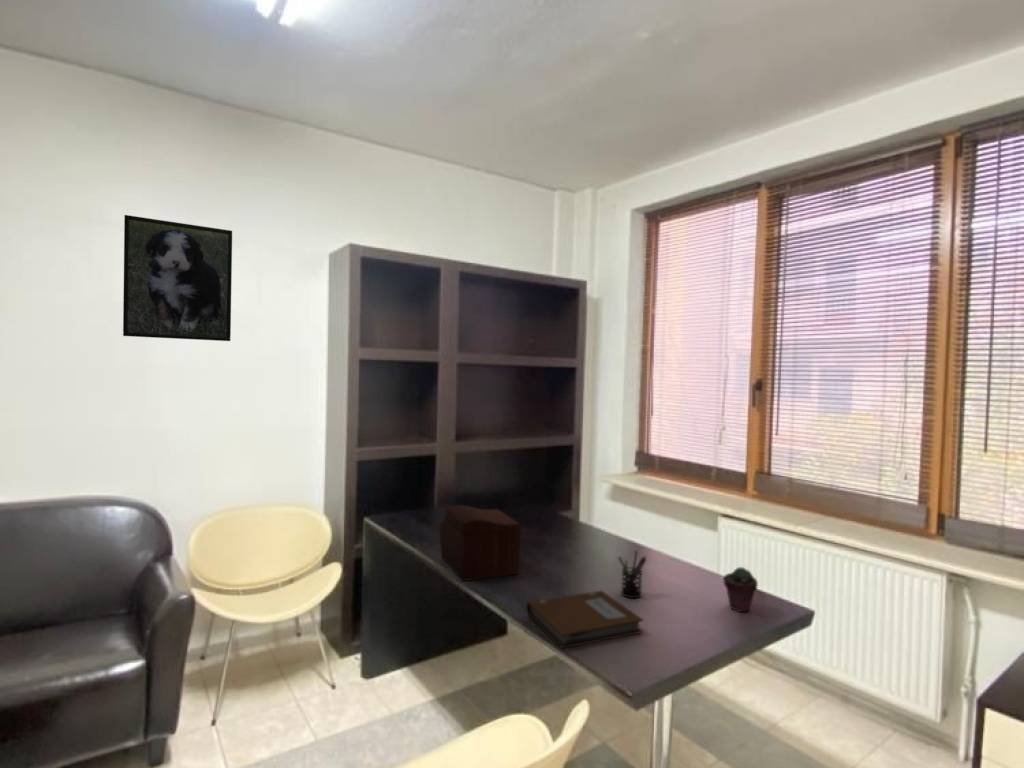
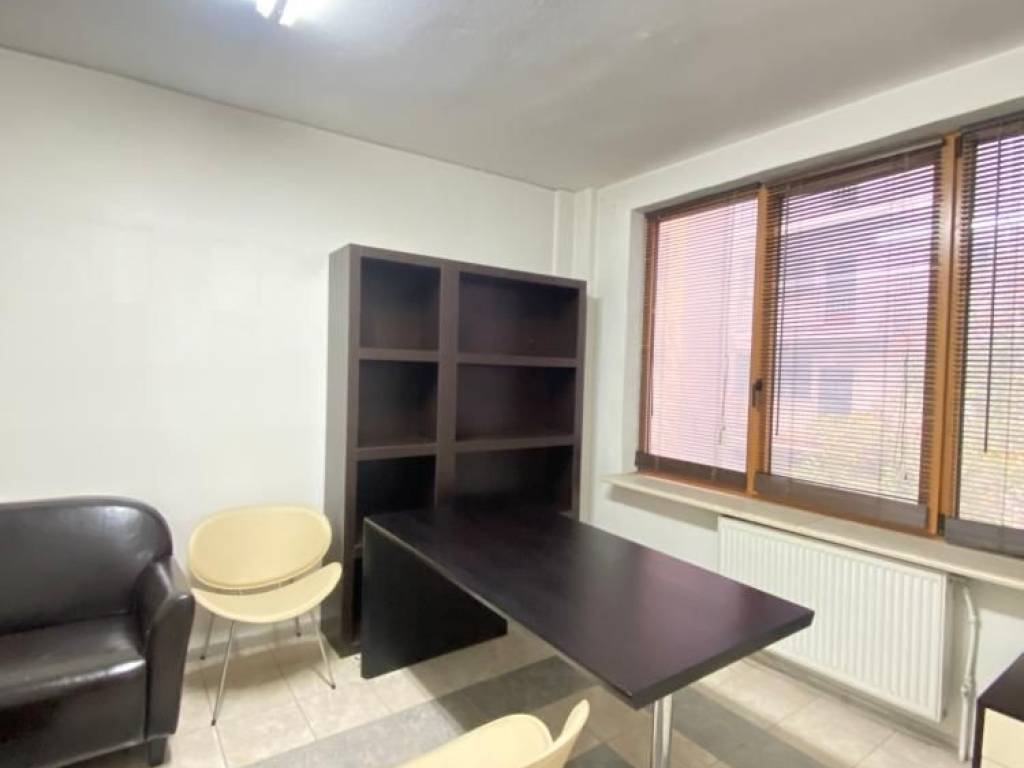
- potted succulent [722,566,759,613]
- notebook [525,590,644,650]
- sewing box [438,504,521,582]
- pen holder [617,549,648,599]
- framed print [122,214,233,342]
